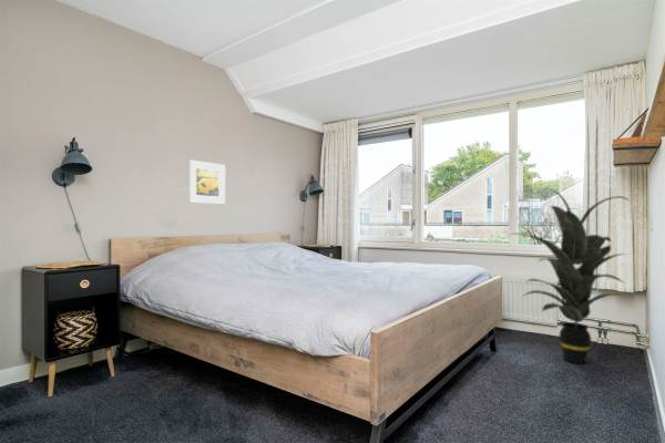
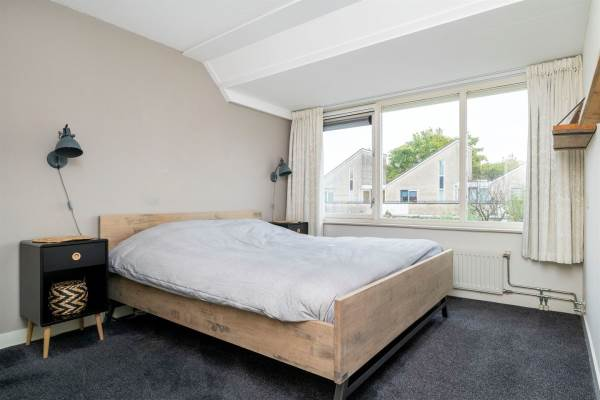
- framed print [187,158,226,205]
- indoor plant [509,188,632,364]
